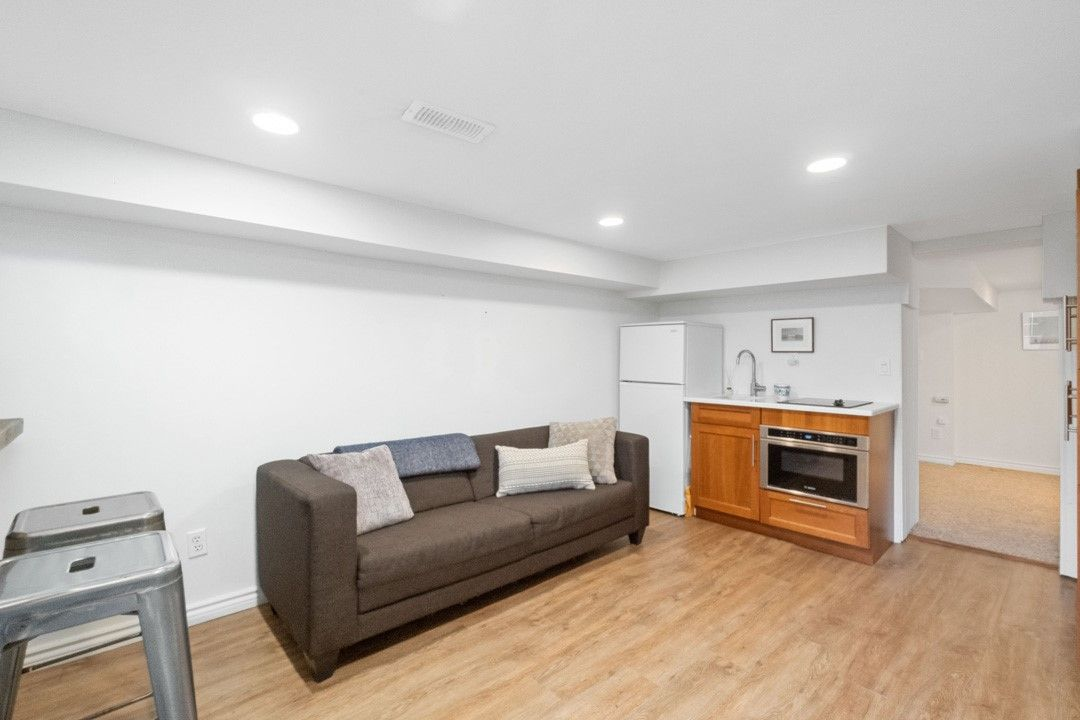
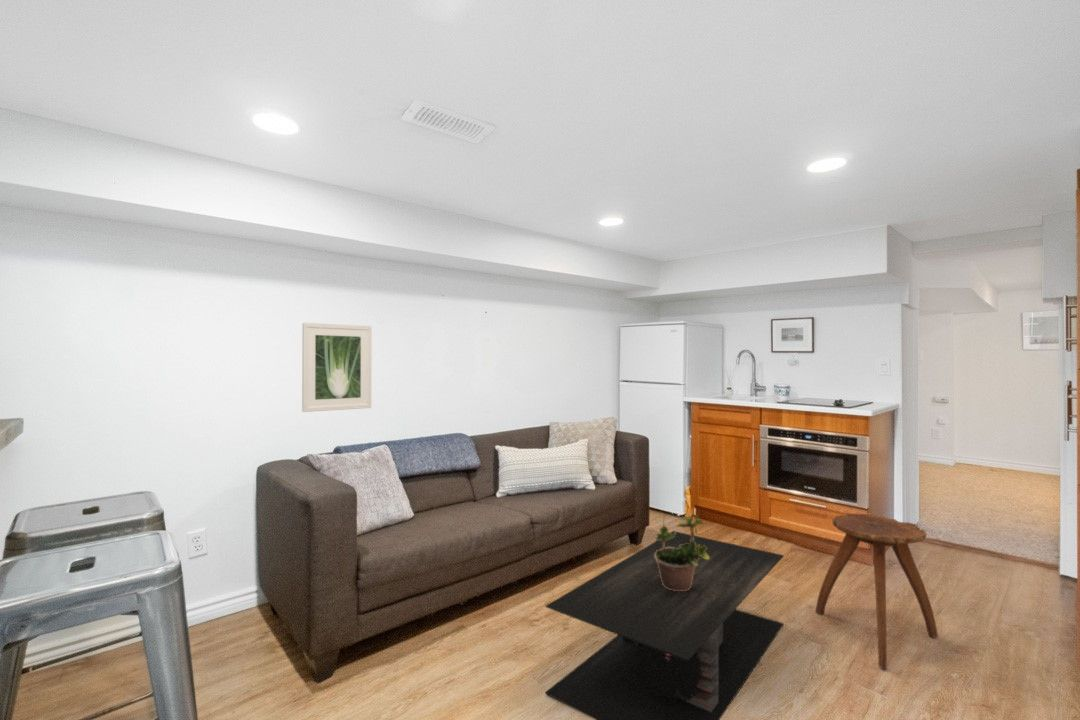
+ potted plant [654,507,709,591]
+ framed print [301,322,373,413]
+ stool [815,513,939,671]
+ coffee table [545,530,785,720]
